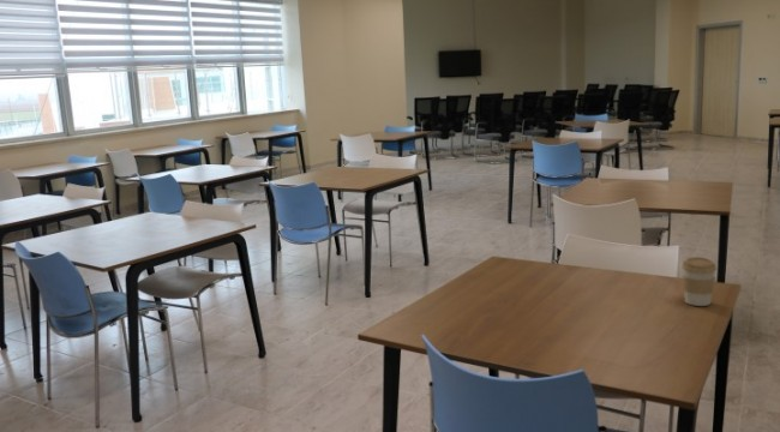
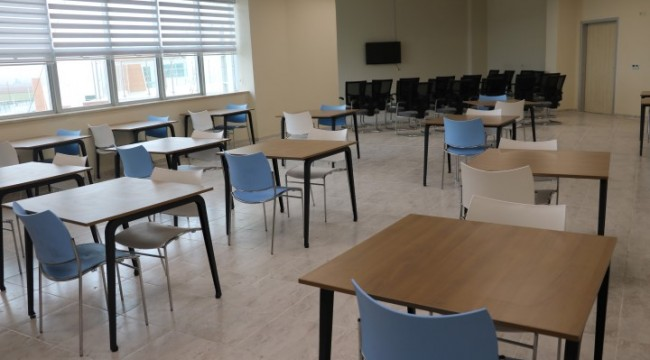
- coffee cup [680,256,718,307]
